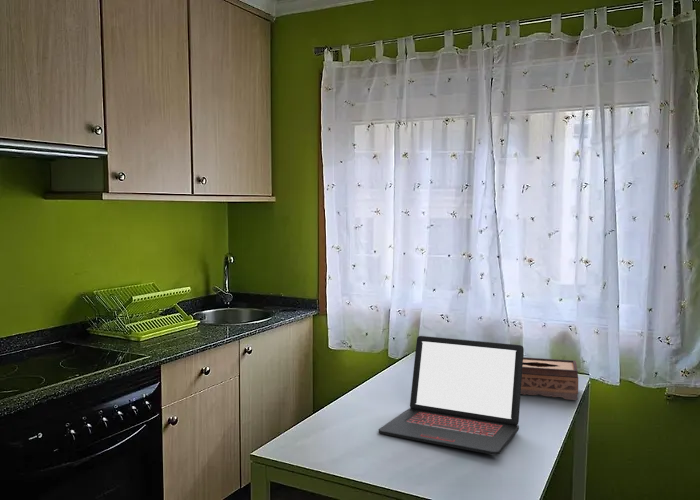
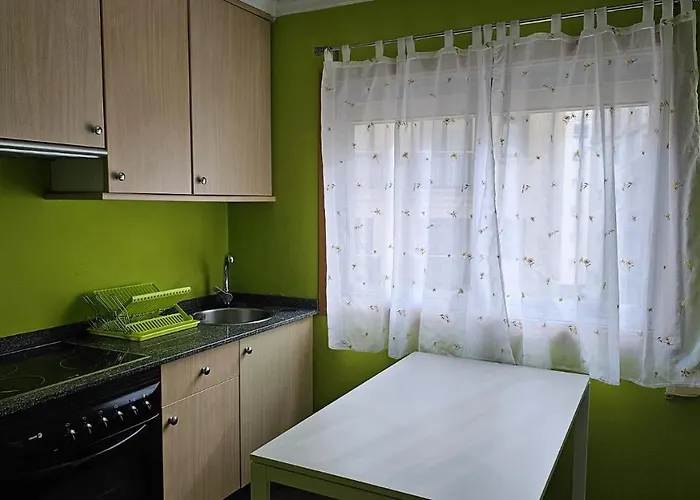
- laptop [378,335,525,456]
- tissue box [521,356,579,401]
